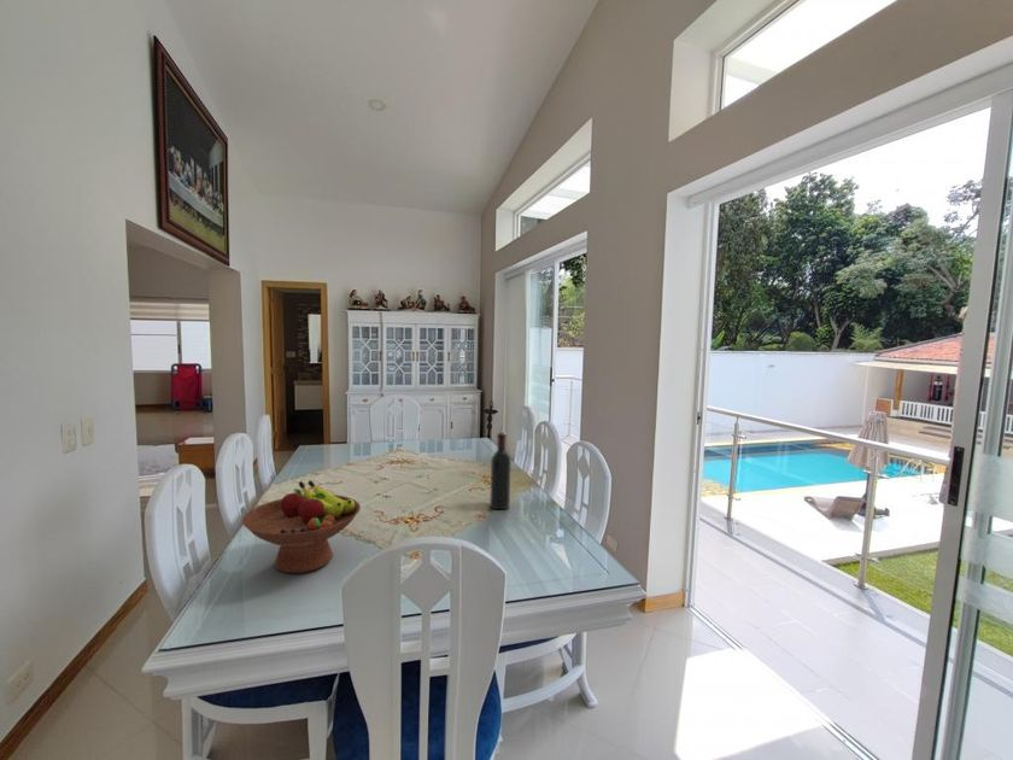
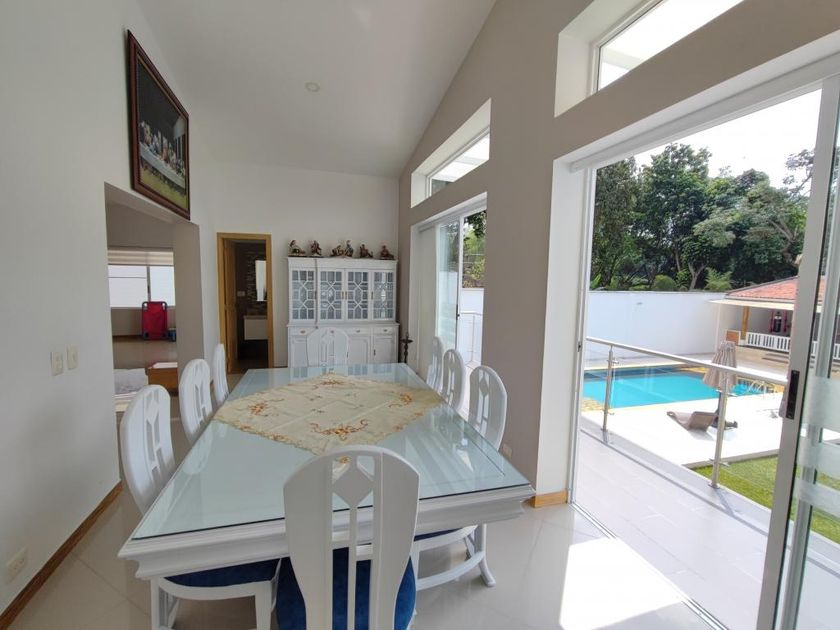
- wine bottle [488,431,513,510]
- fruit bowl [241,479,362,574]
